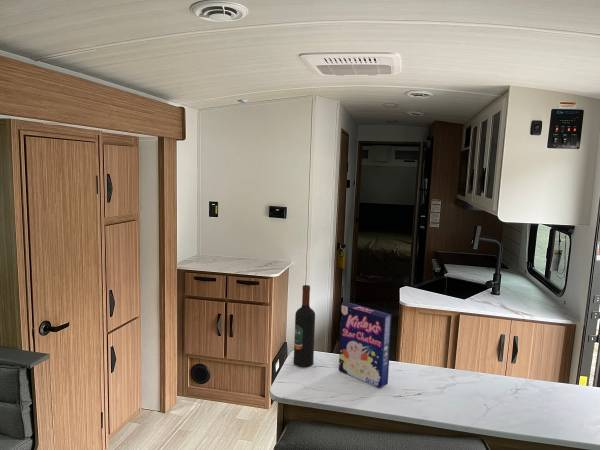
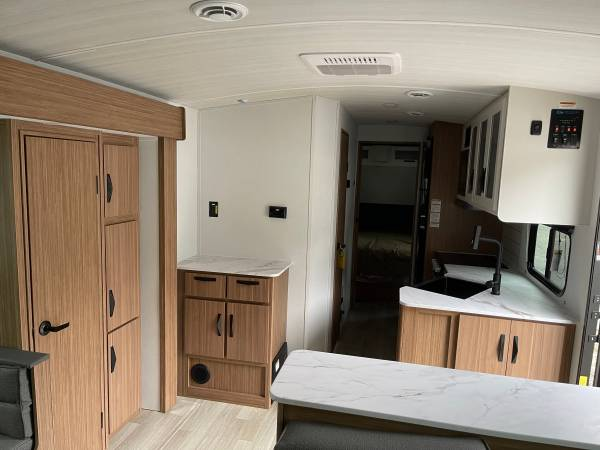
- cereal box [338,302,393,389]
- wine bottle [293,284,316,368]
